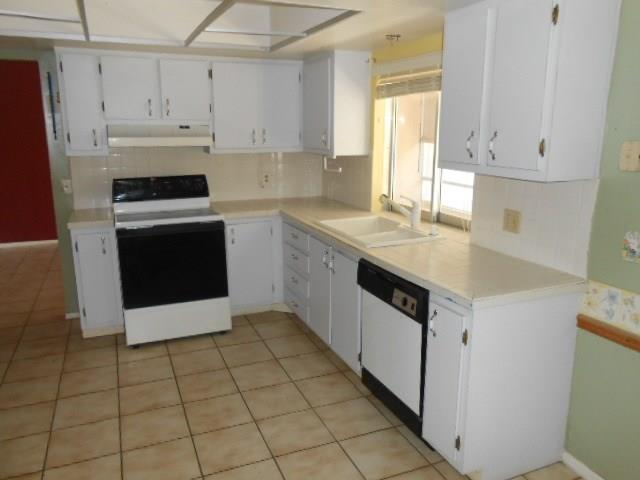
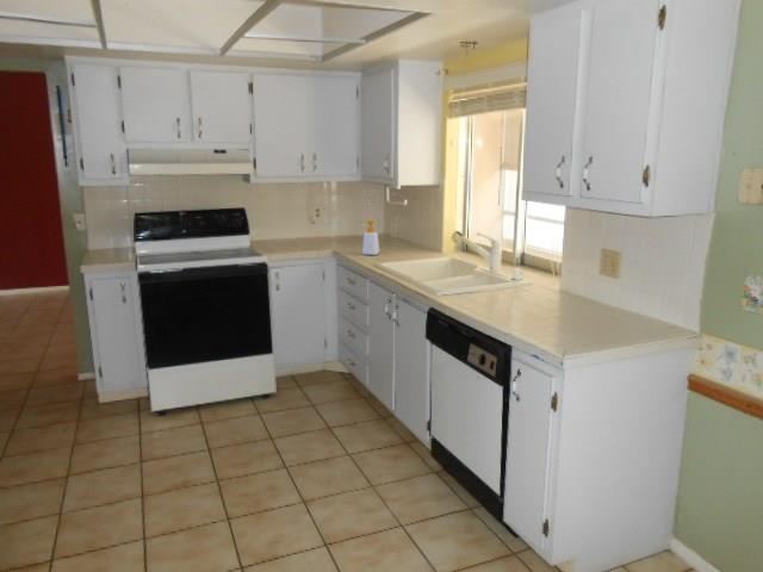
+ soap bottle [356,219,380,256]
